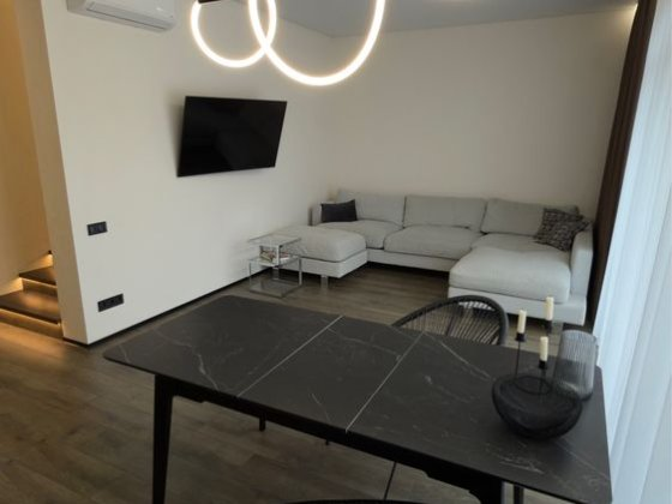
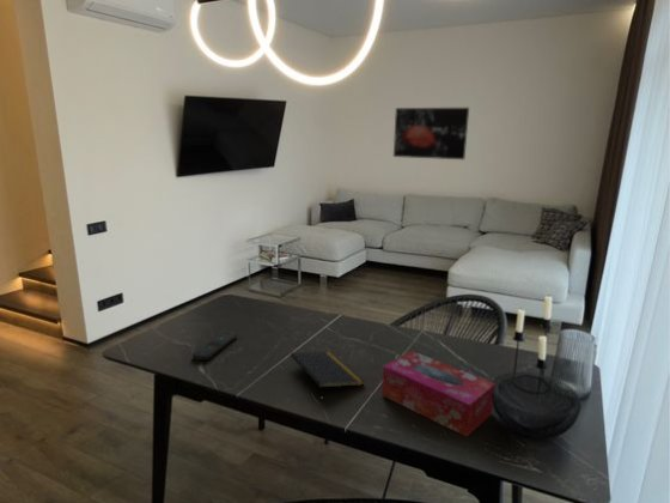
+ wall art [392,107,470,160]
+ tissue box [380,350,497,438]
+ remote control [191,331,238,362]
+ notepad [290,351,366,395]
